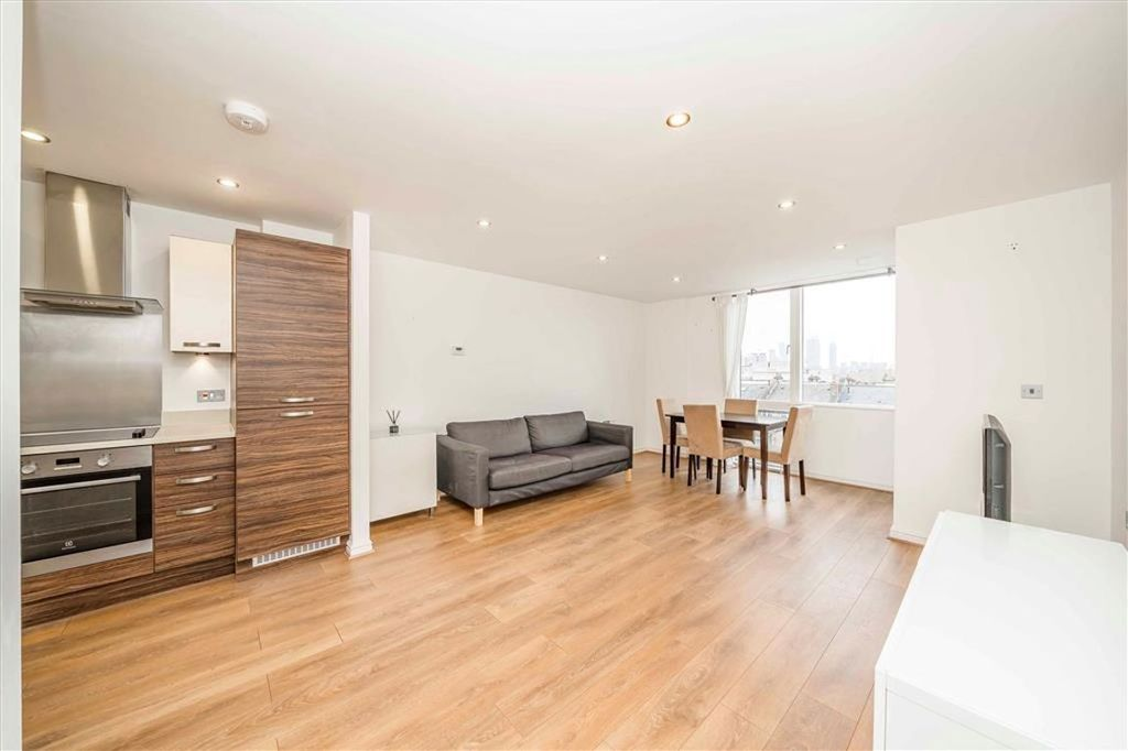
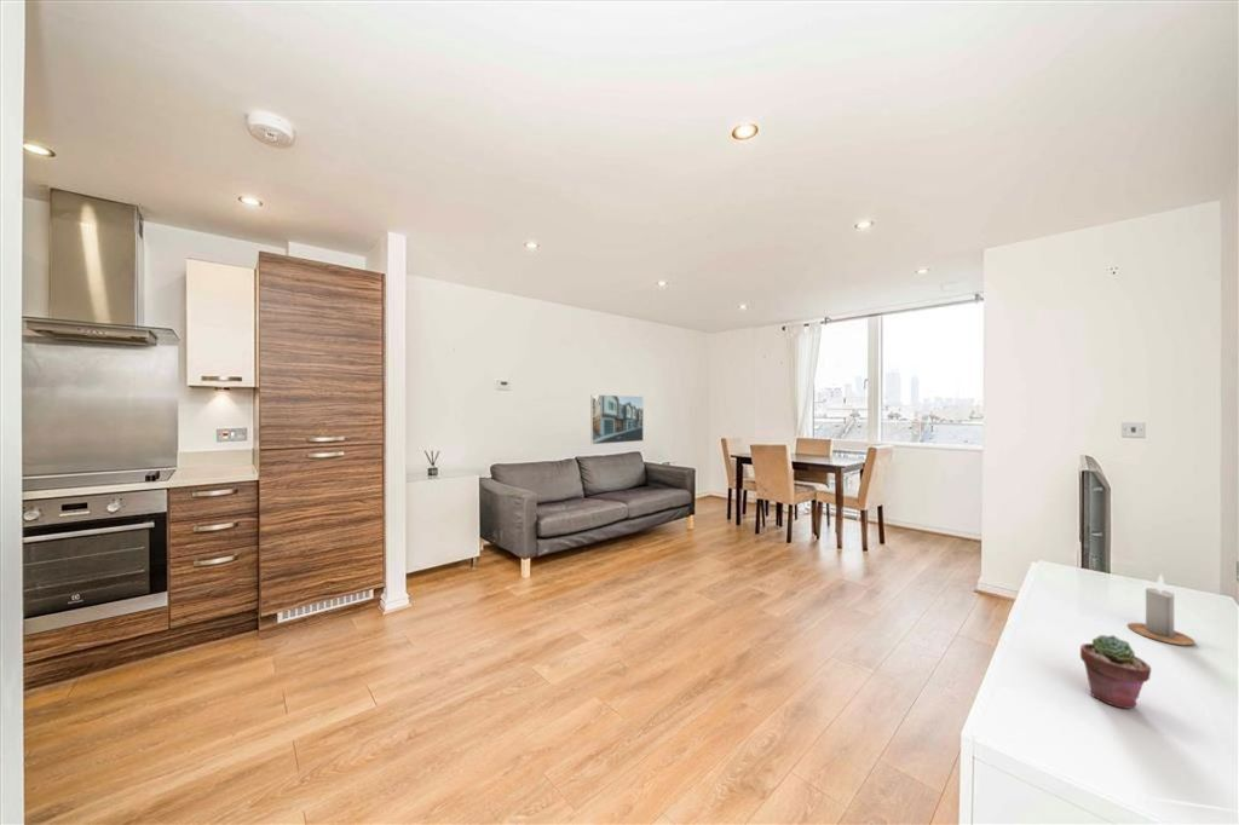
+ candle [1126,573,1195,646]
+ potted succulent [1079,634,1152,710]
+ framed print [589,393,645,445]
